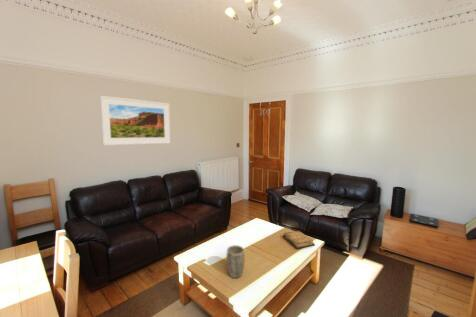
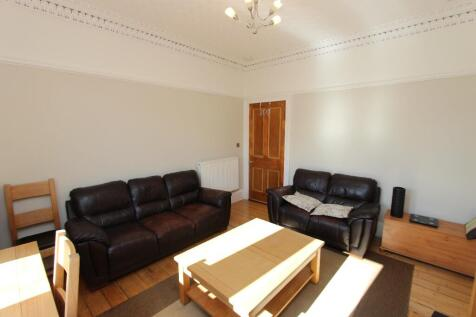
- diary [282,230,316,250]
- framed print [99,95,171,146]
- plant pot [226,244,245,279]
